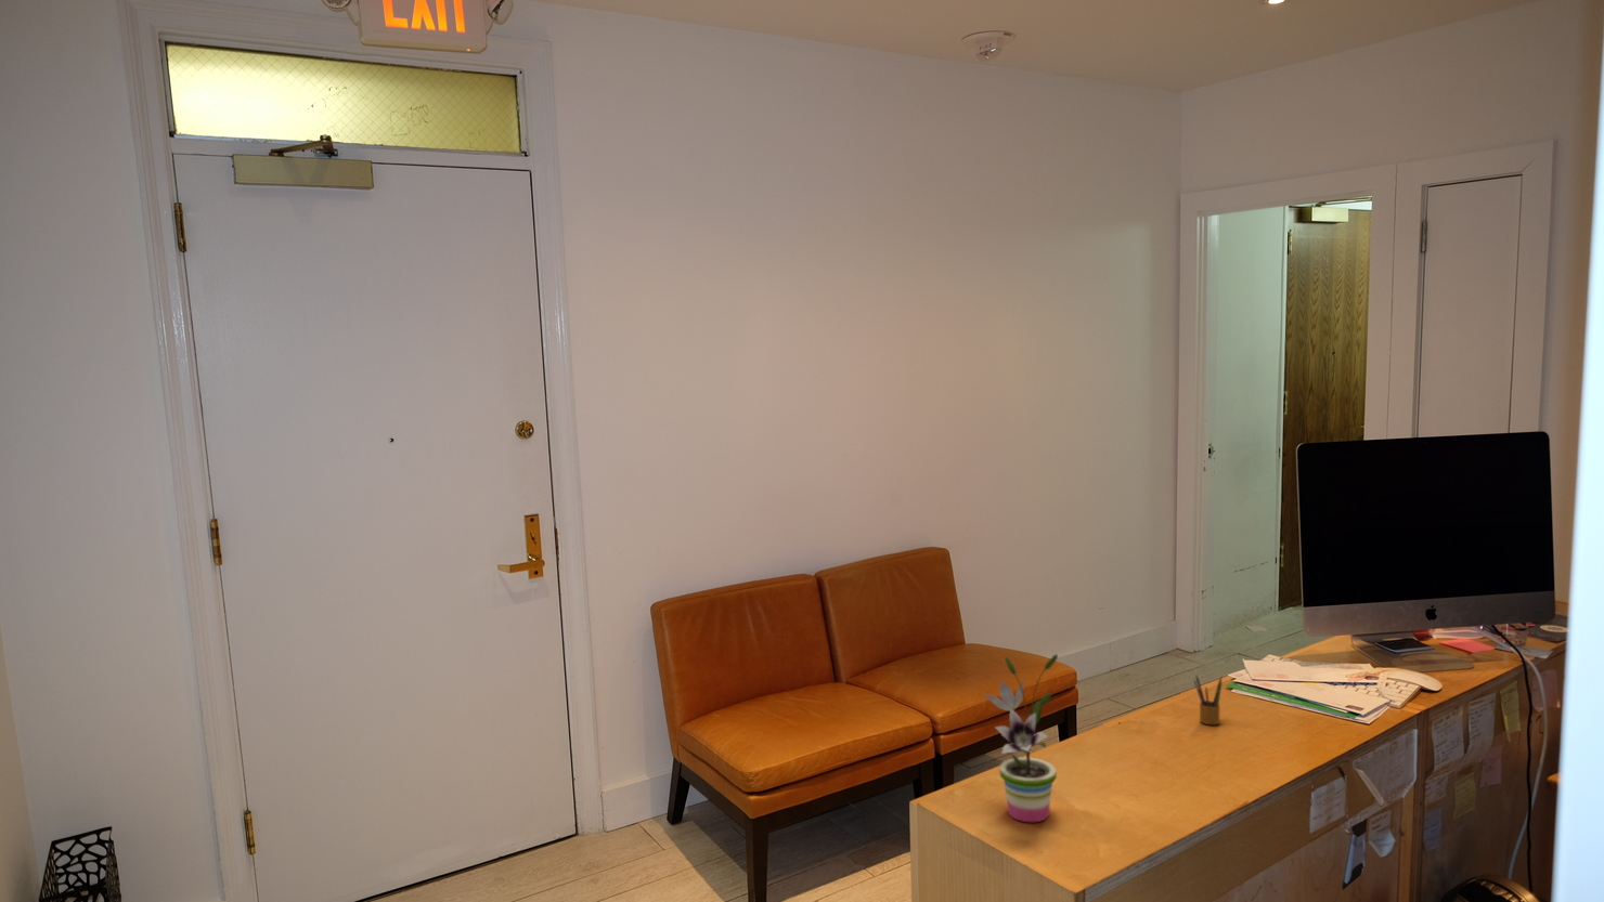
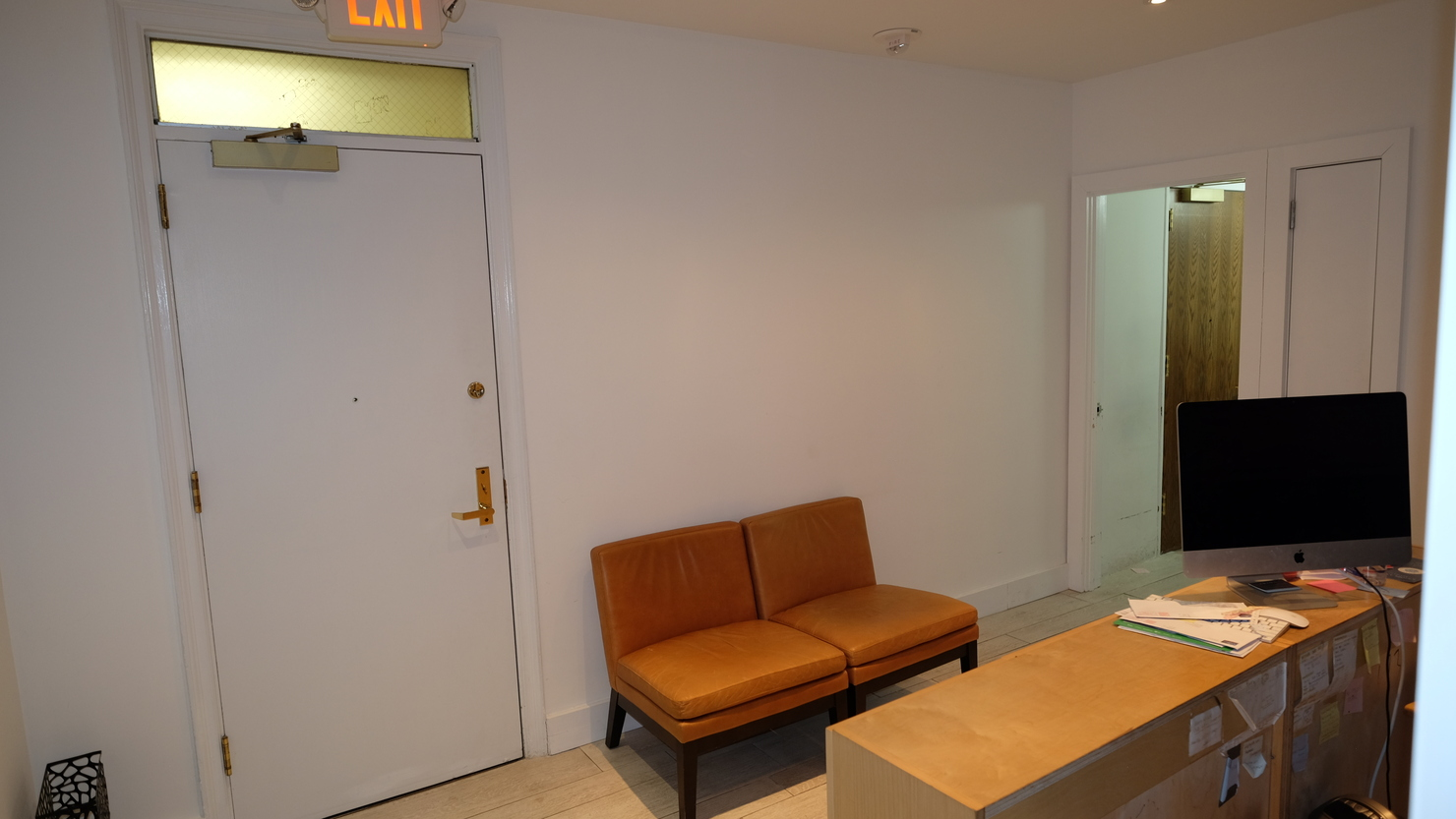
- potted plant [982,653,1059,823]
- pencil box [1193,674,1224,726]
